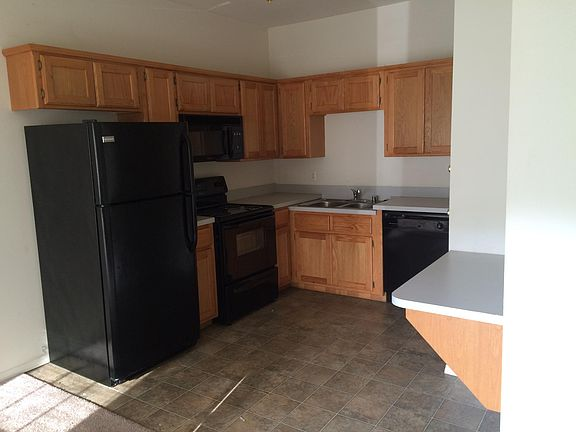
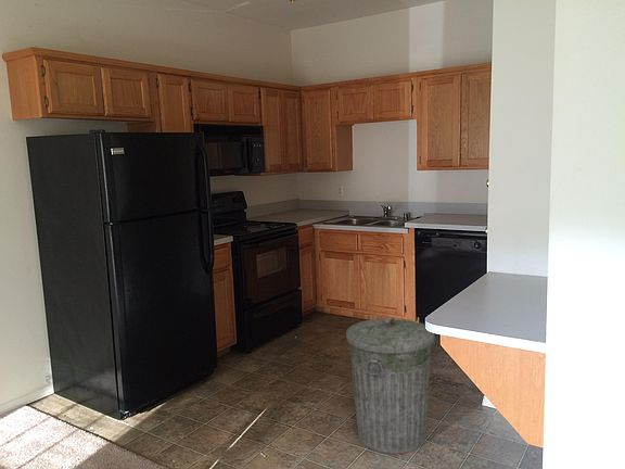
+ trash can [345,316,435,455]
